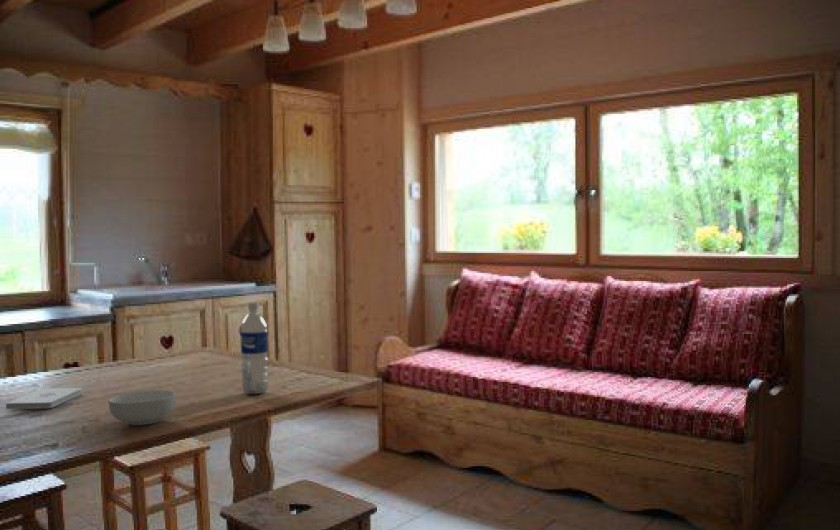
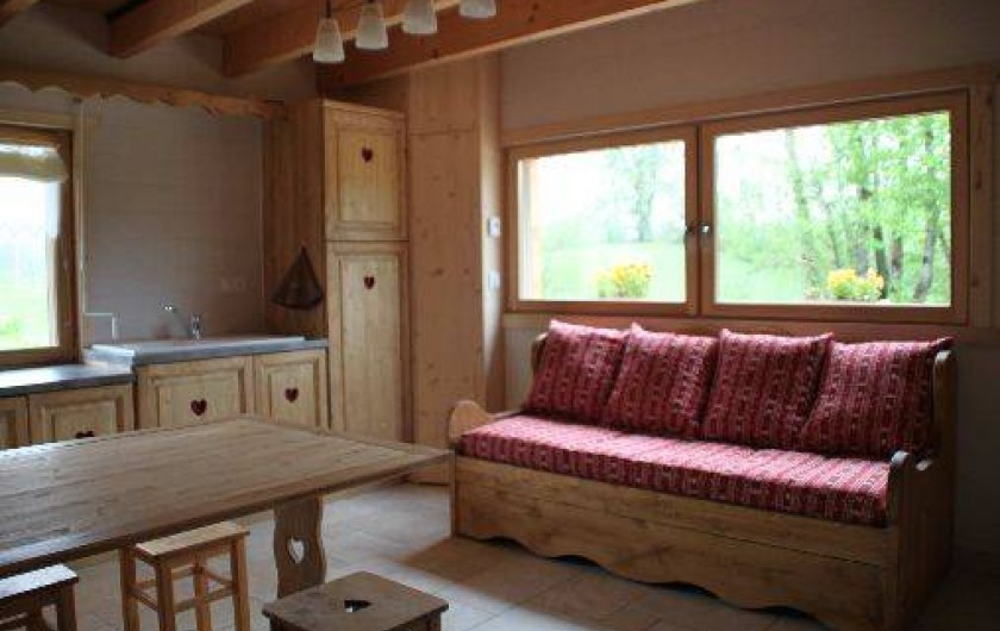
- water bottle [239,301,269,395]
- notepad [5,387,83,410]
- cereal bowl [108,389,177,426]
